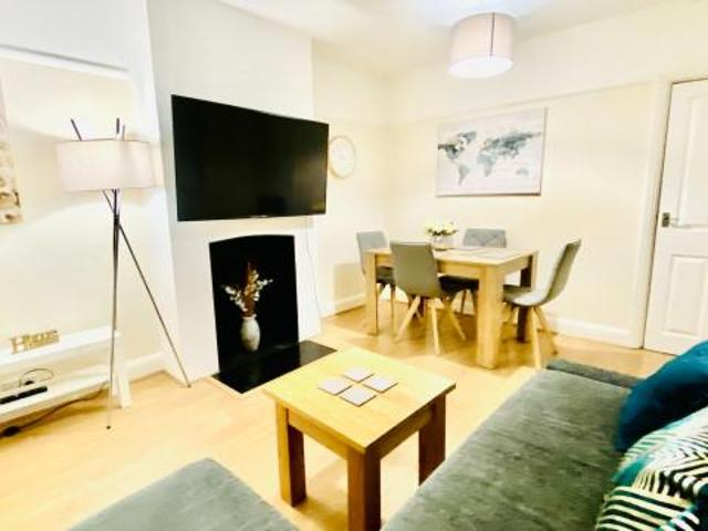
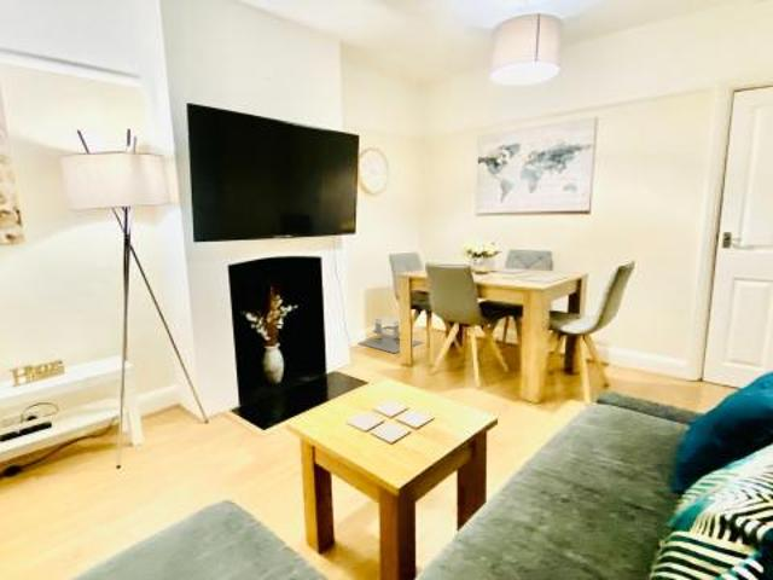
+ architectural model [358,315,425,354]
